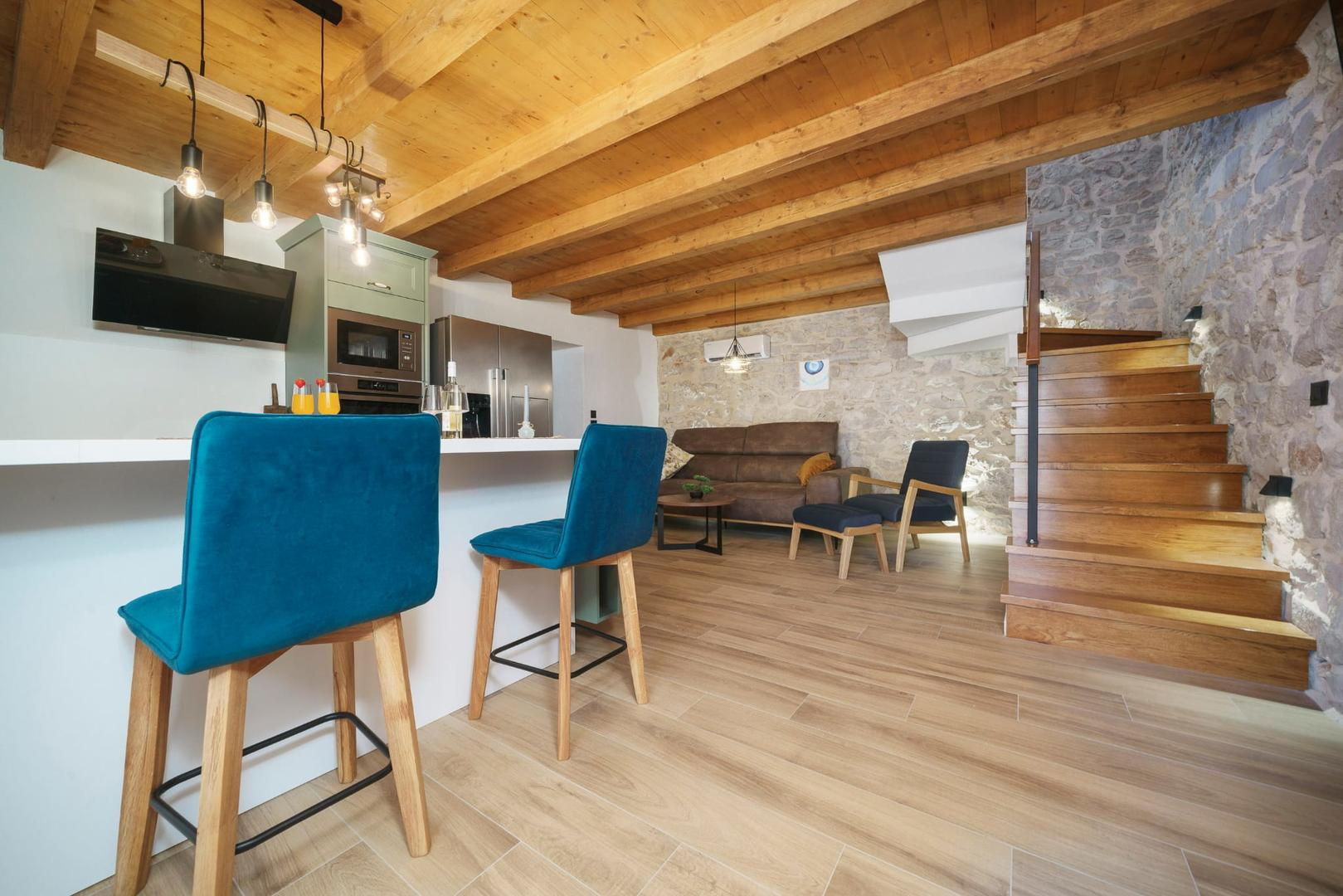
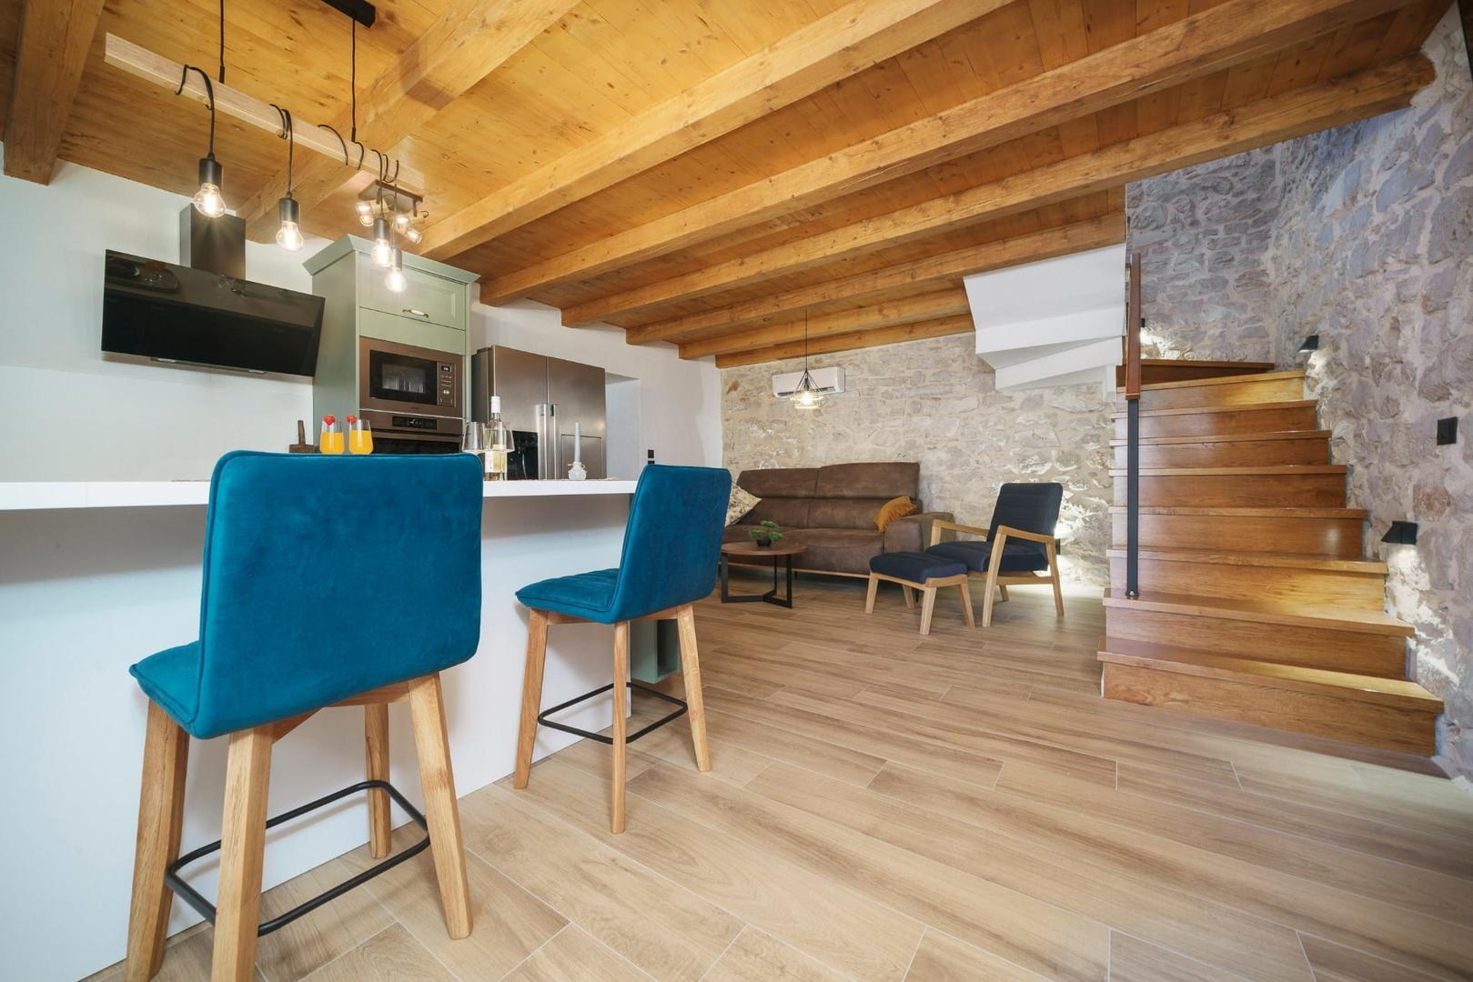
- wall art [798,358,830,392]
